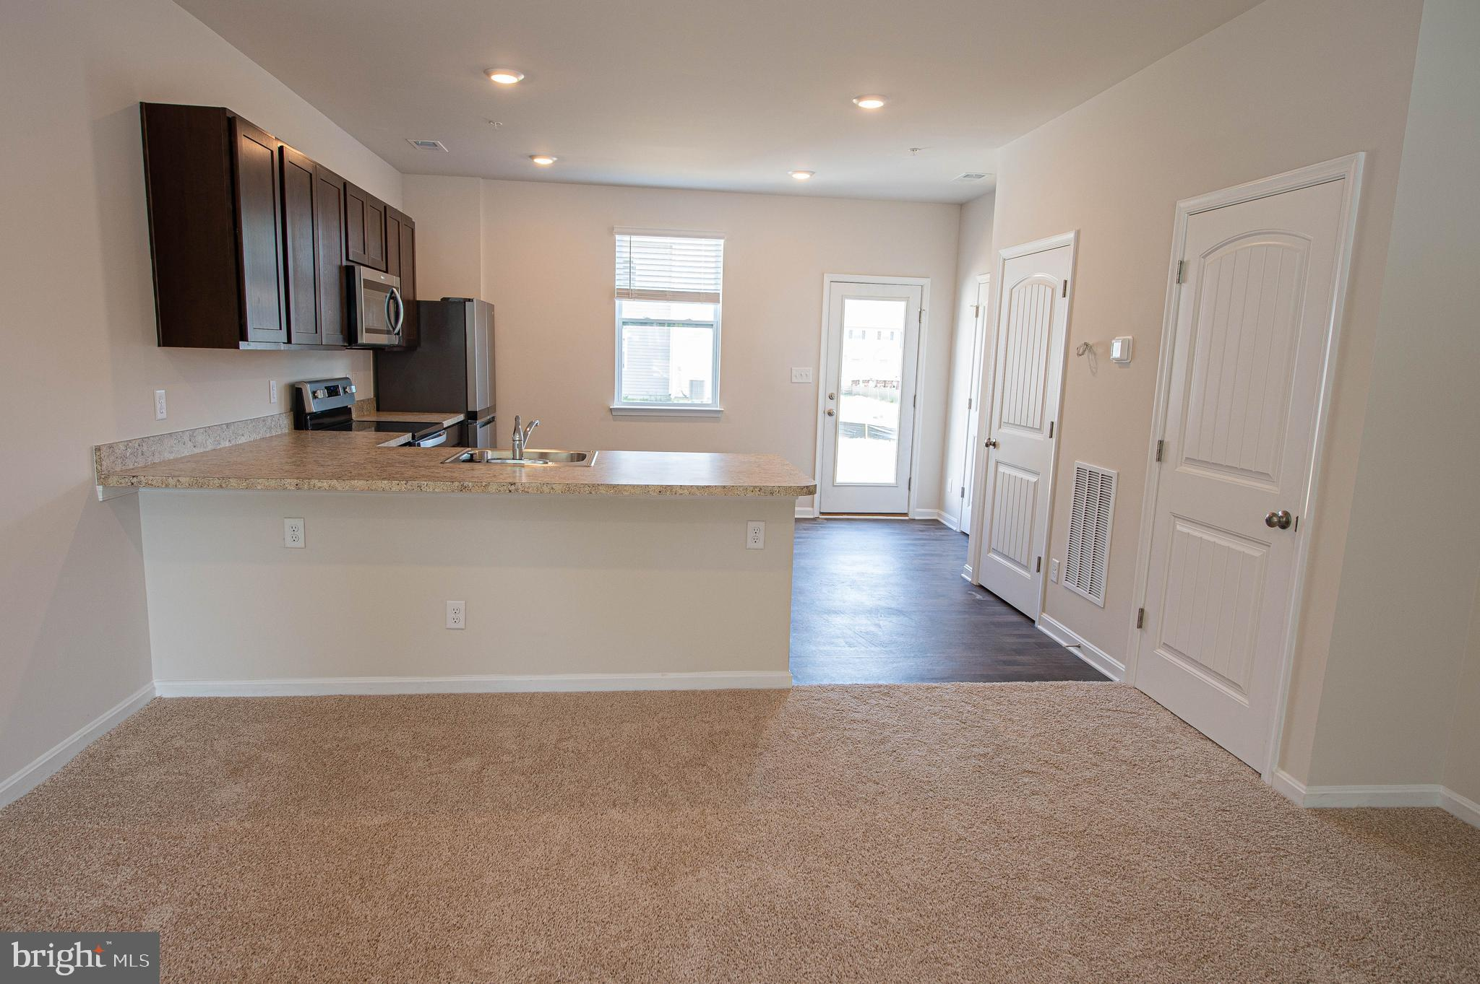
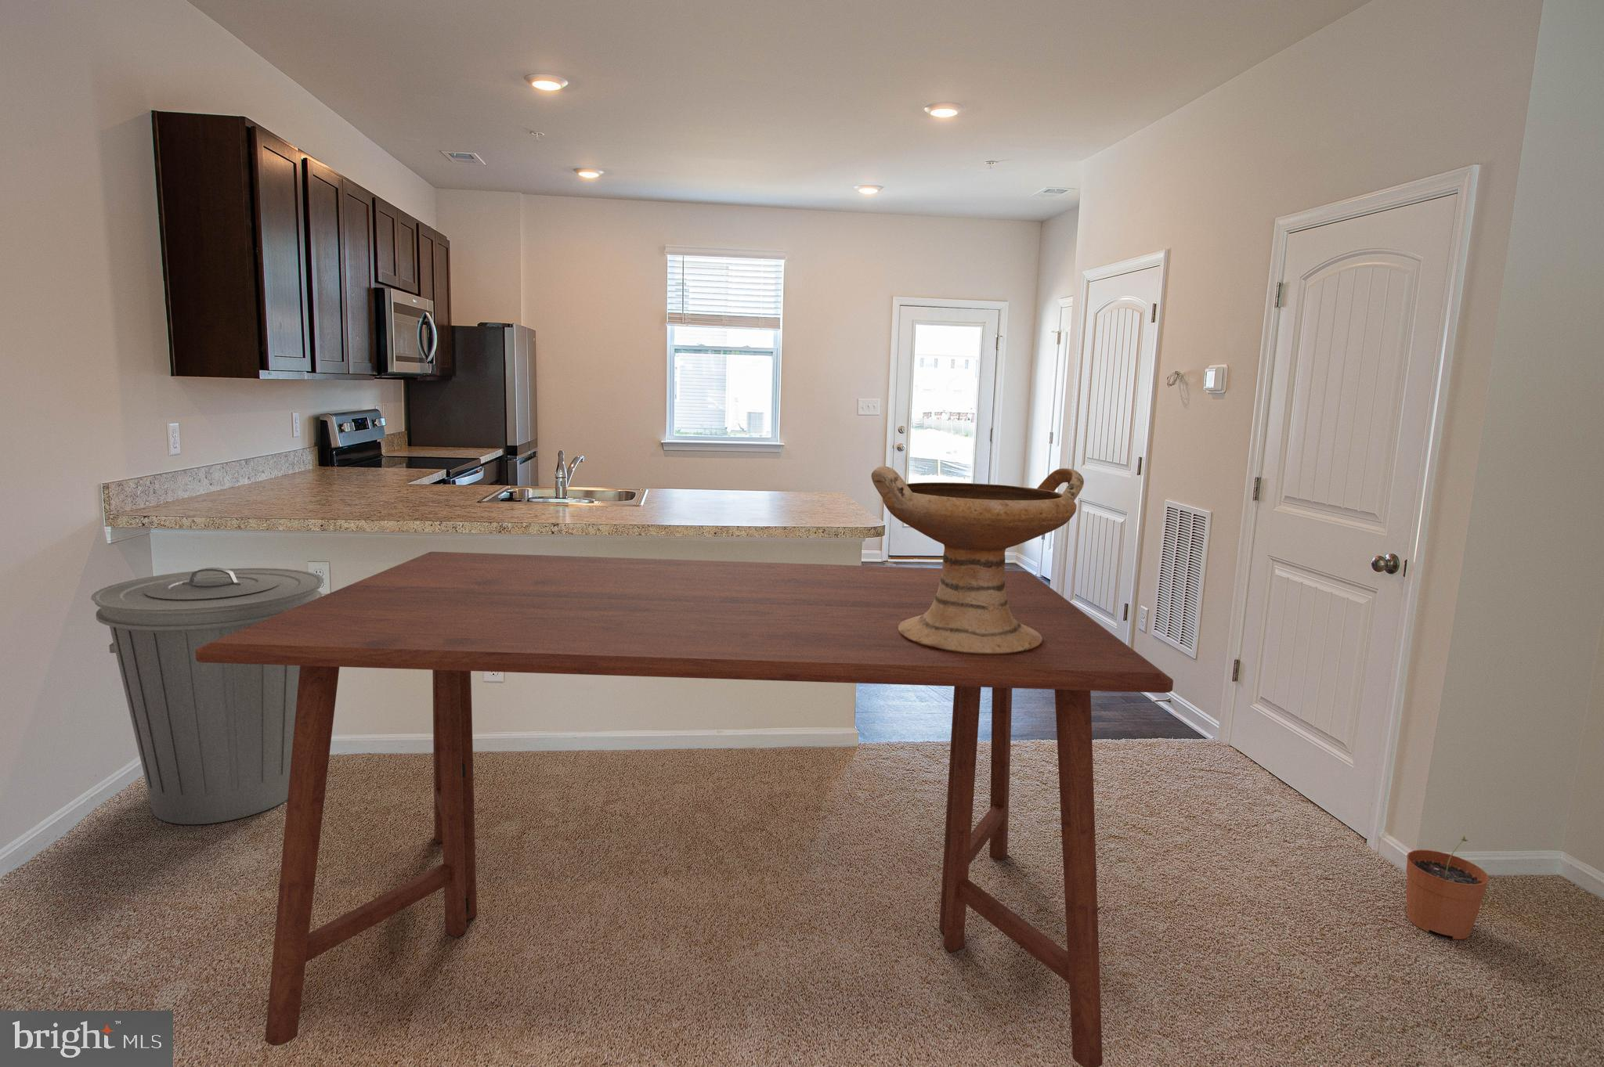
+ plant pot [1406,835,1490,941]
+ trash can [91,567,324,825]
+ dining table [195,551,1174,1067]
+ decorative bowl [870,466,1085,655]
